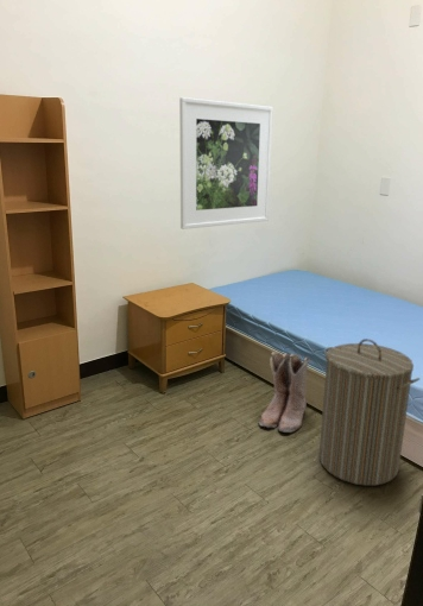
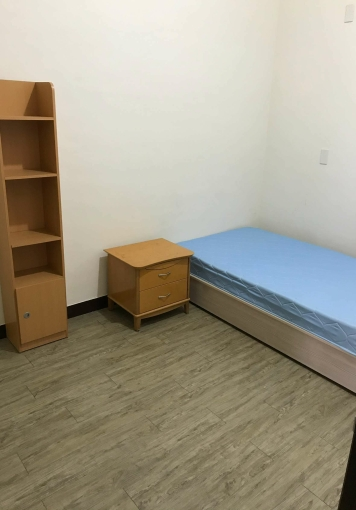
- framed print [178,96,274,231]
- laundry hamper [318,337,421,487]
- boots [257,351,311,434]
